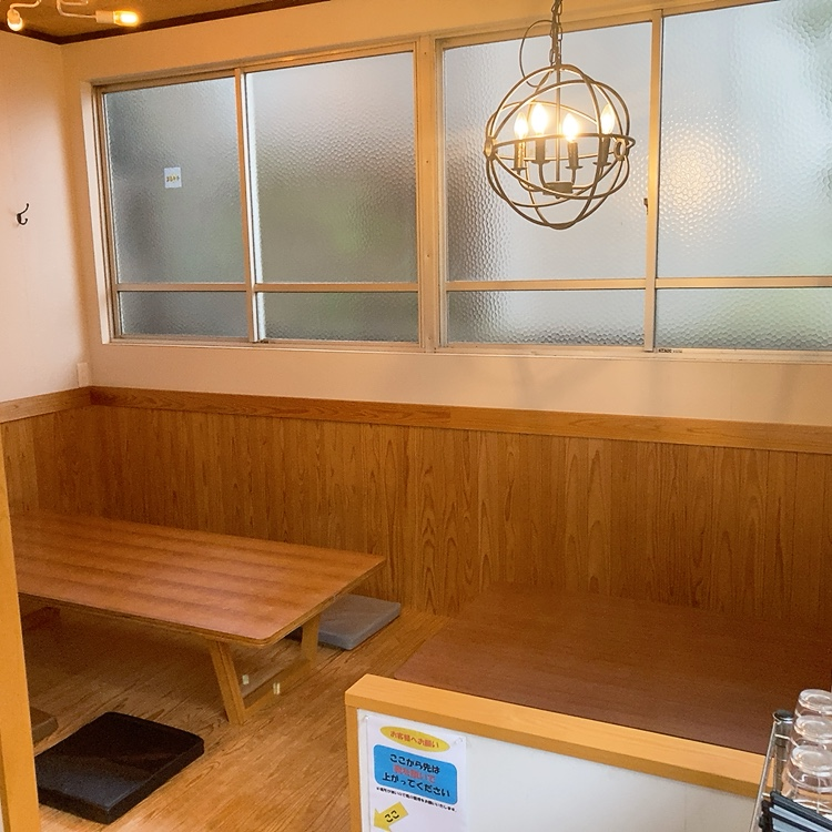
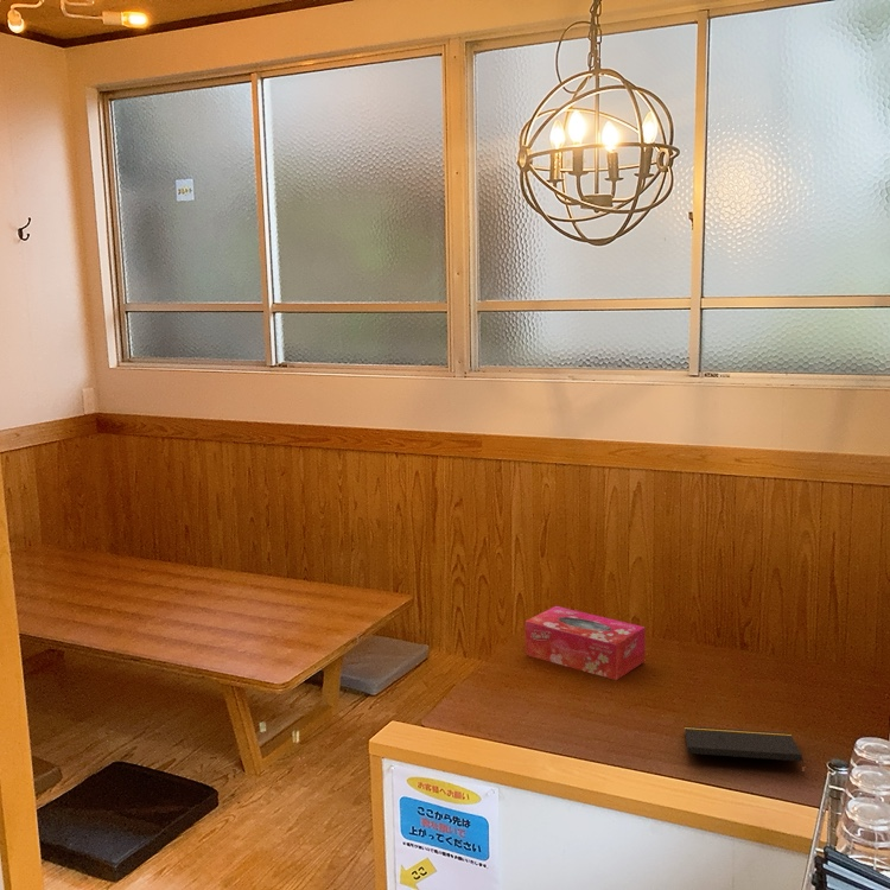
+ notepad [684,725,806,776]
+ tissue box [525,605,646,681]
